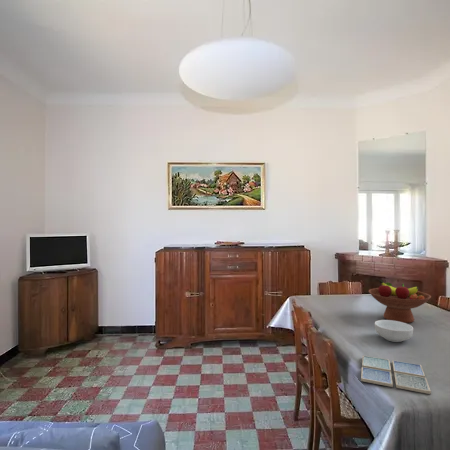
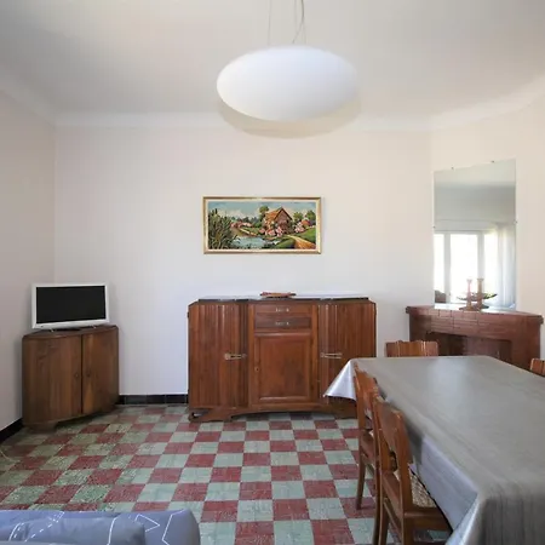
- drink coaster [360,355,432,395]
- fruit bowl [368,279,432,324]
- cereal bowl [374,319,414,343]
